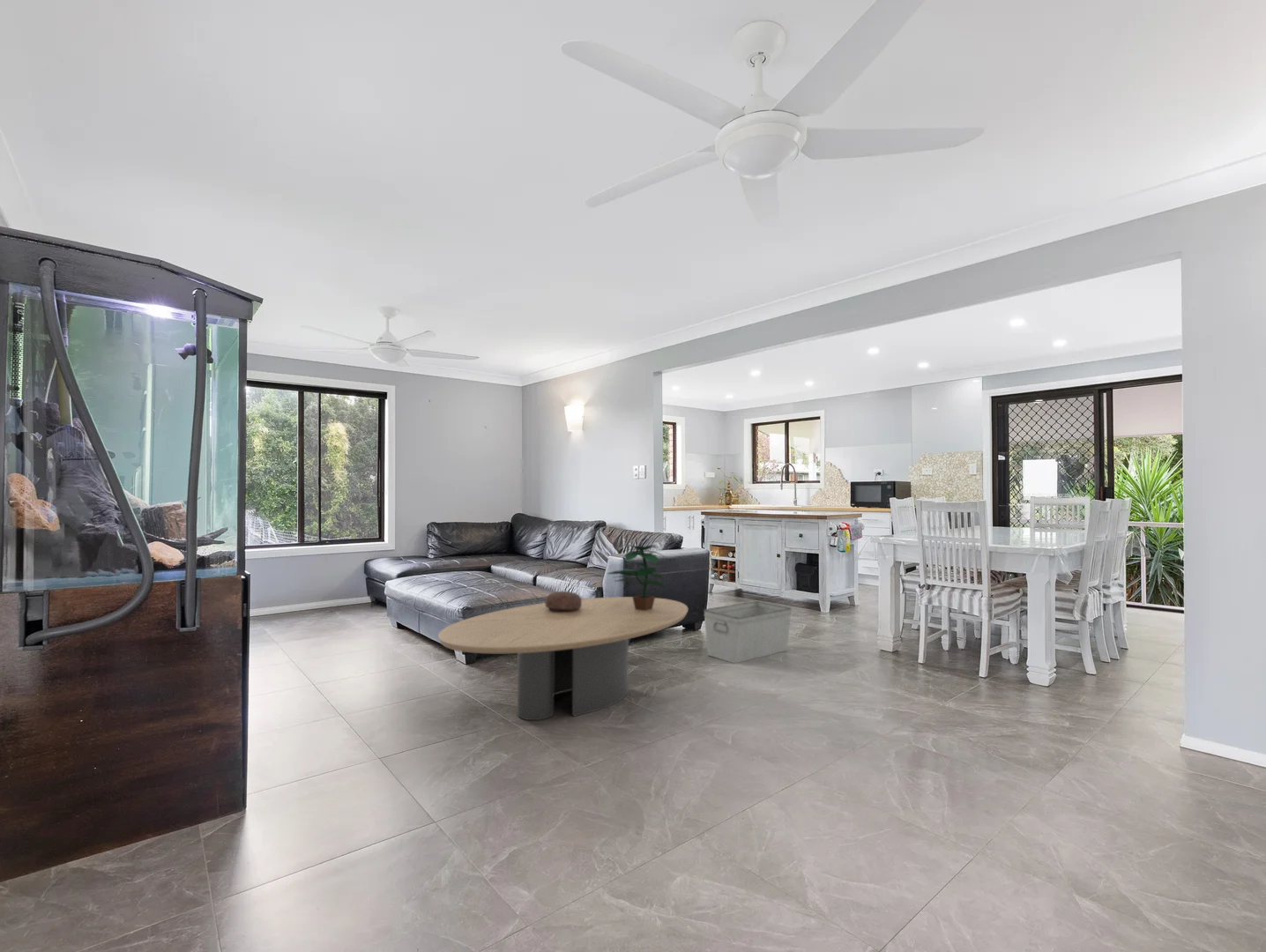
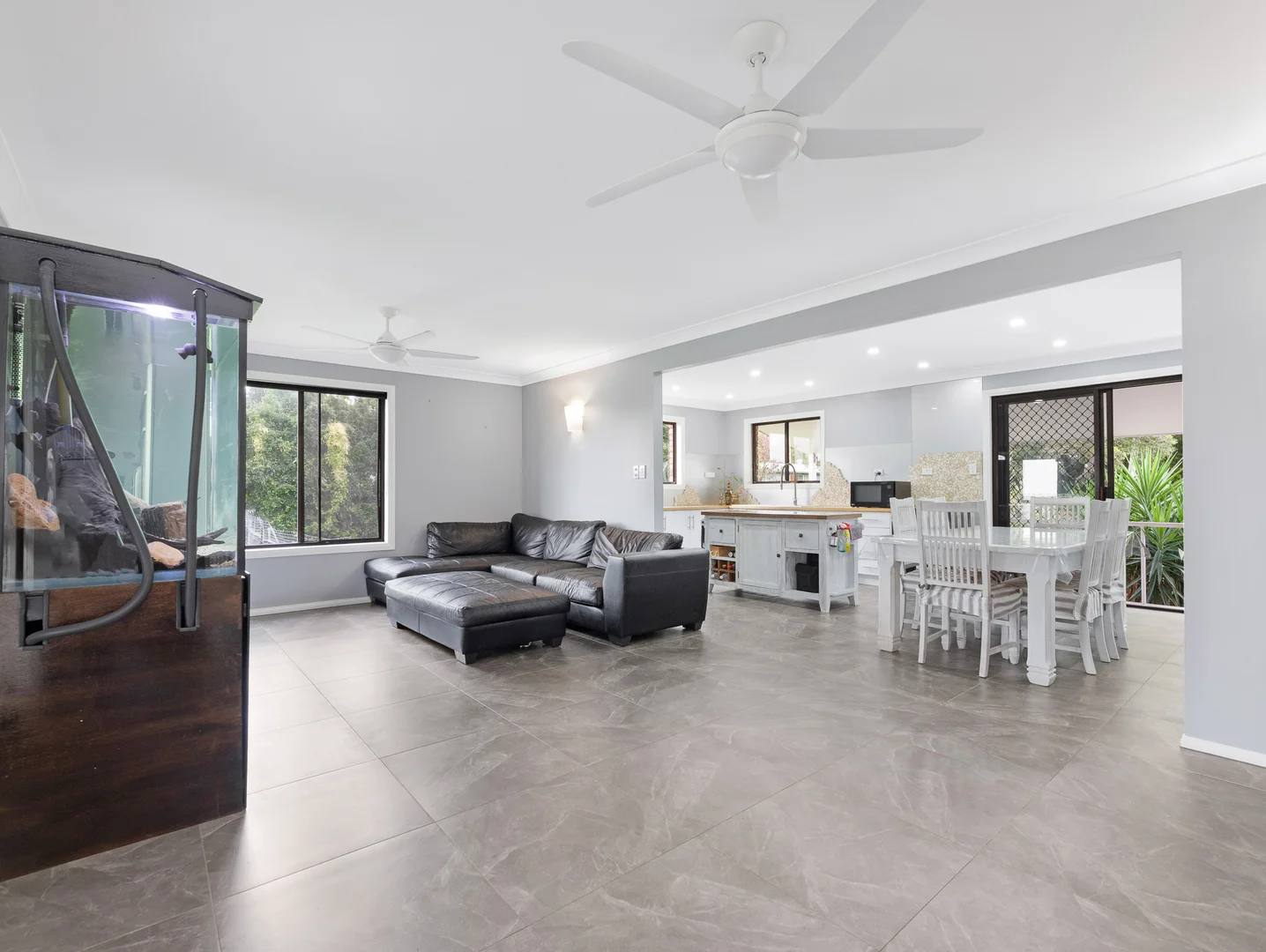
- coffee table [437,596,689,721]
- storage bin [703,600,793,664]
- decorative bowl [545,591,582,612]
- potted plant [606,544,672,611]
